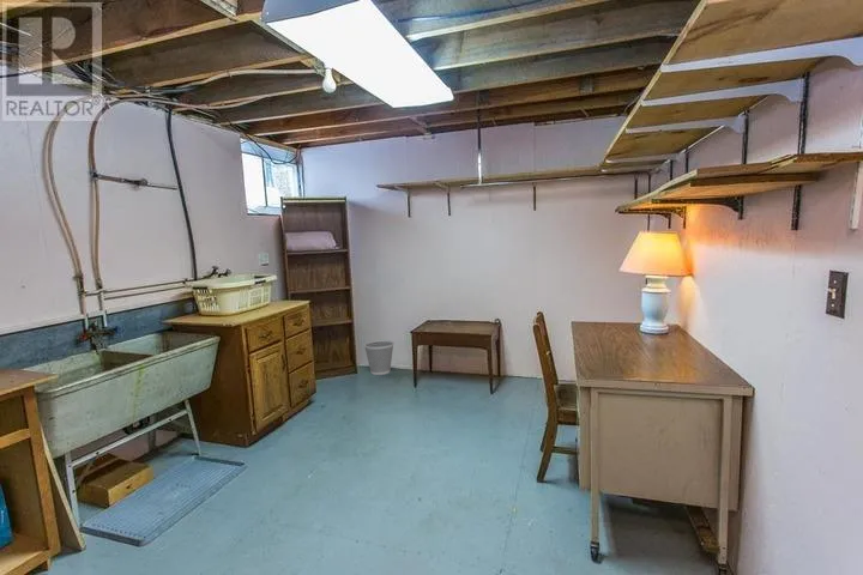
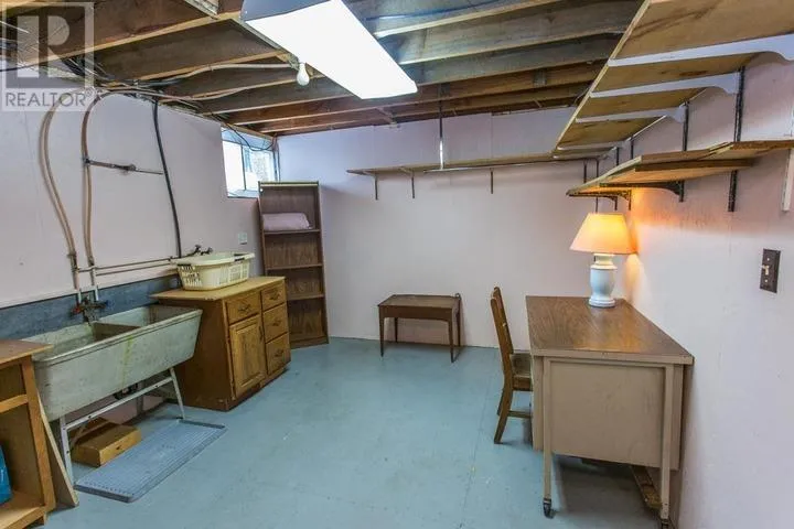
- wastebasket [363,339,396,376]
